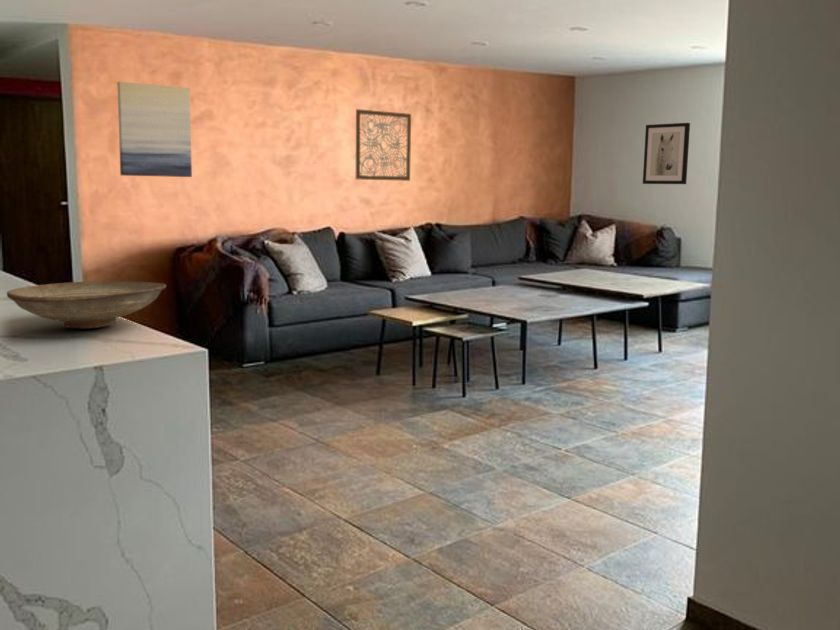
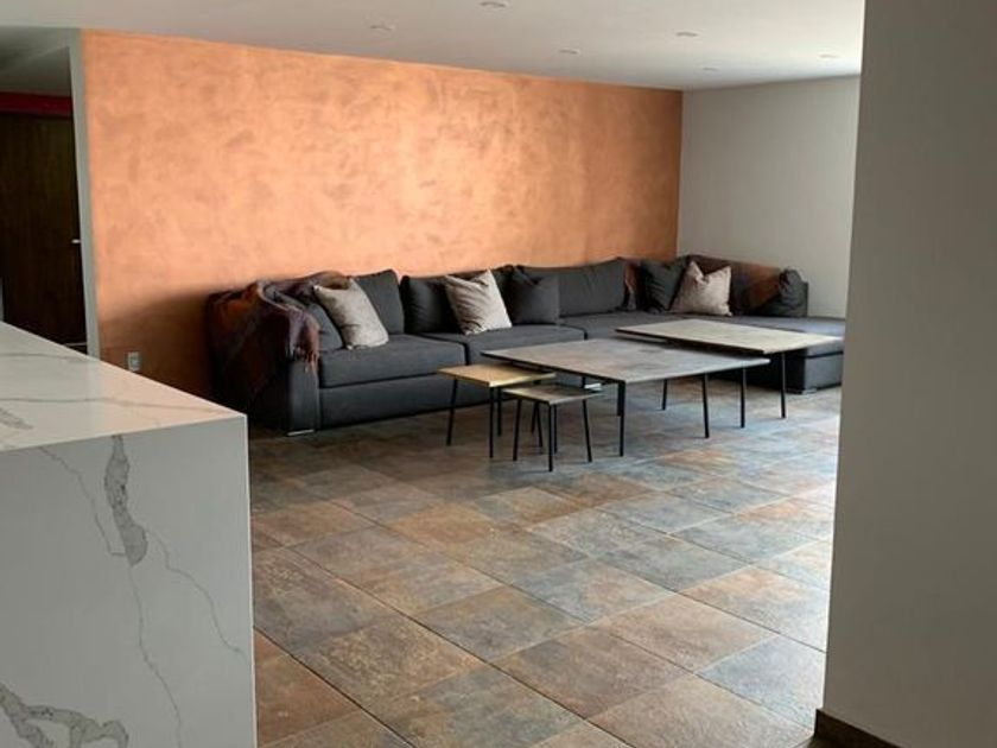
- decorative bowl [6,280,167,329]
- wall art [116,81,193,178]
- wall art [642,122,691,185]
- wall art [355,108,412,182]
